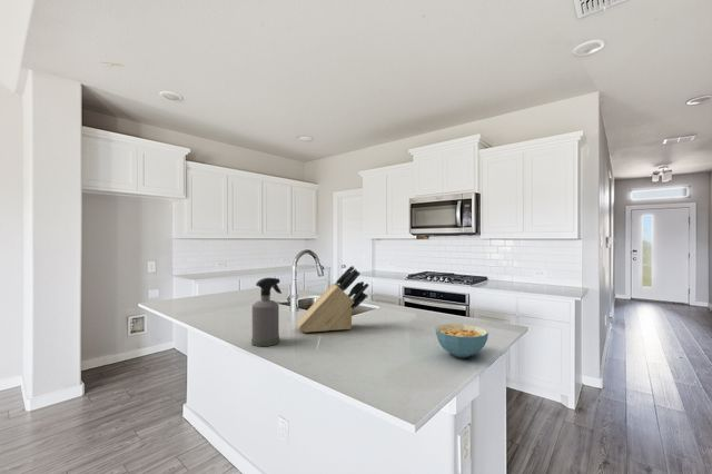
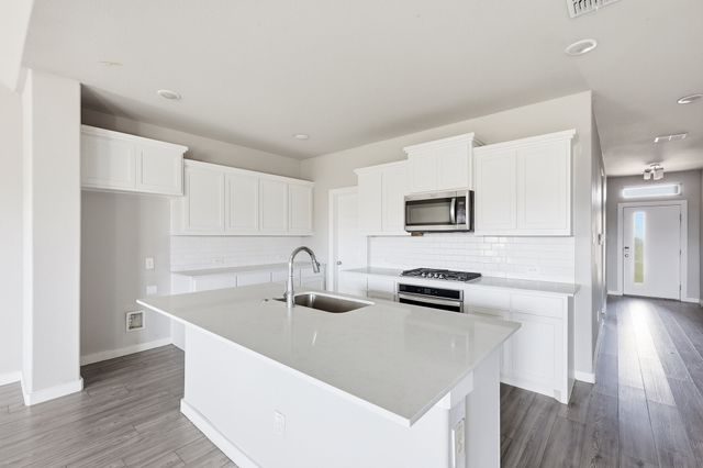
- spray bottle [250,277,283,347]
- cereal bowl [434,323,490,358]
- knife block [296,265,369,334]
